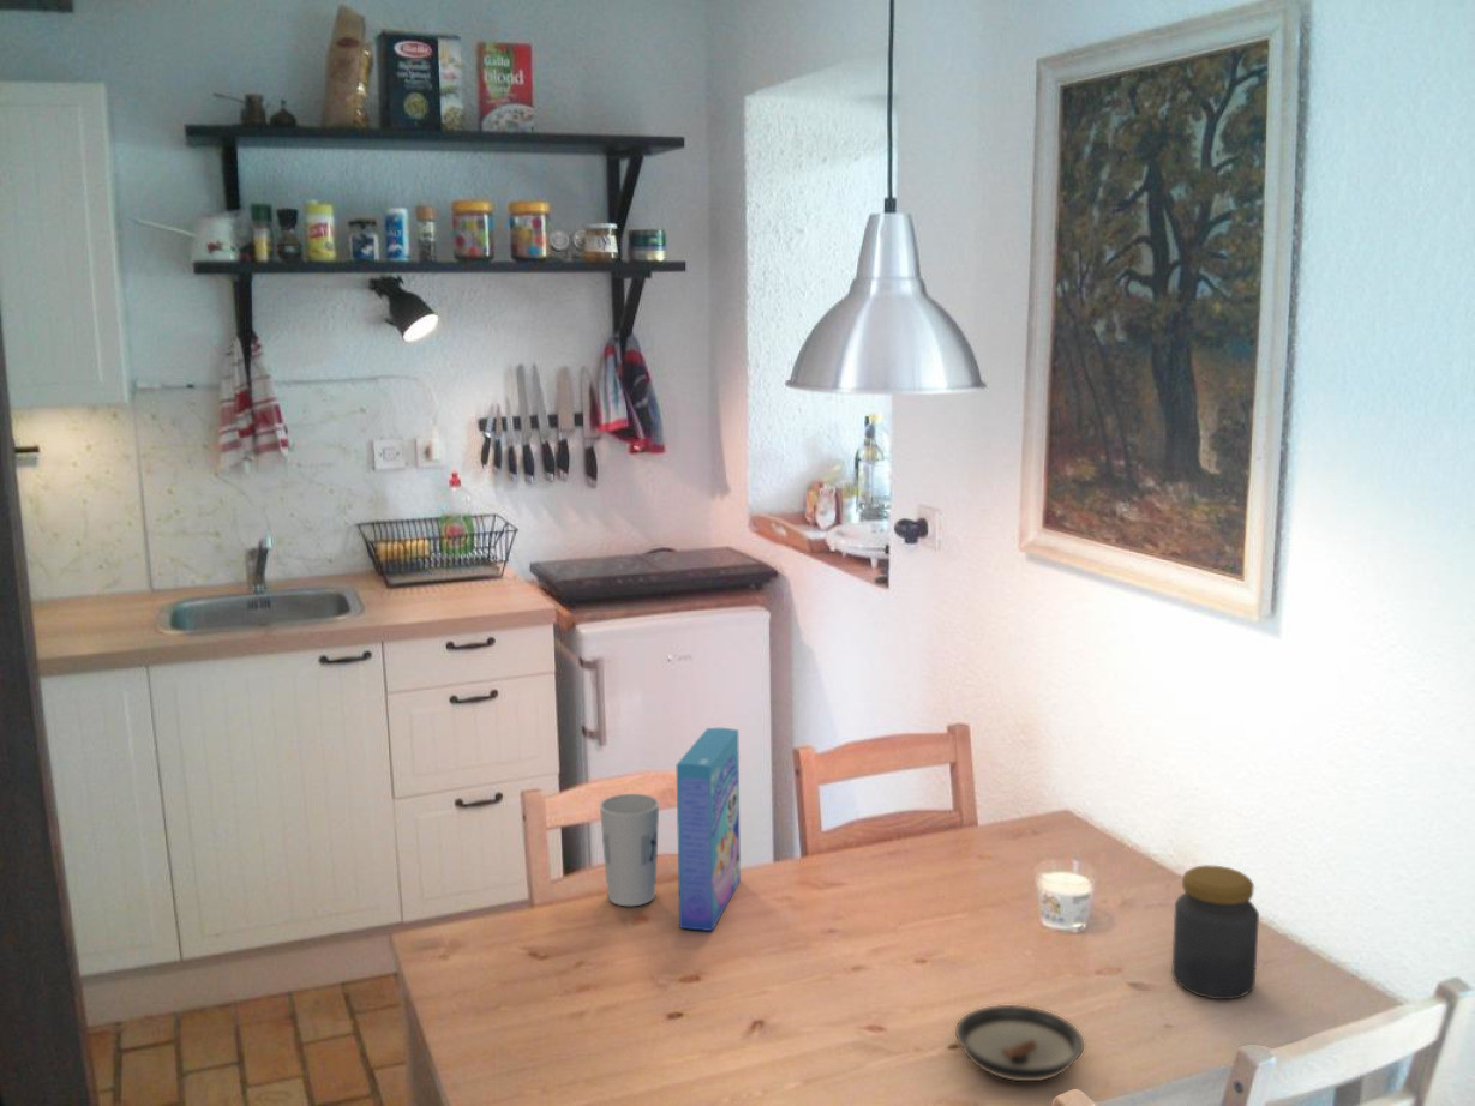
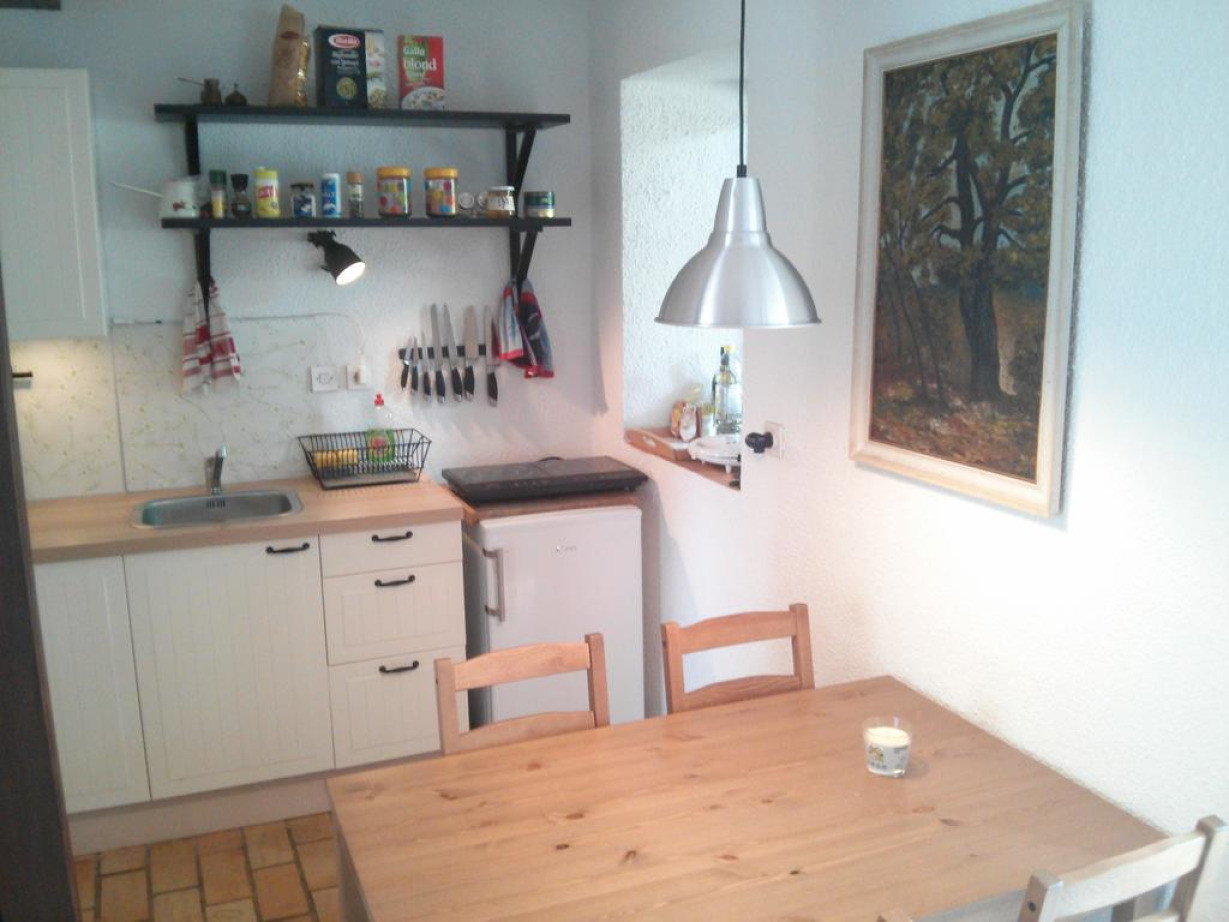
- cereal box [676,727,742,932]
- jar [1170,864,1260,1000]
- saucer [954,1004,1085,1082]
- cup [598,793,660,907]
